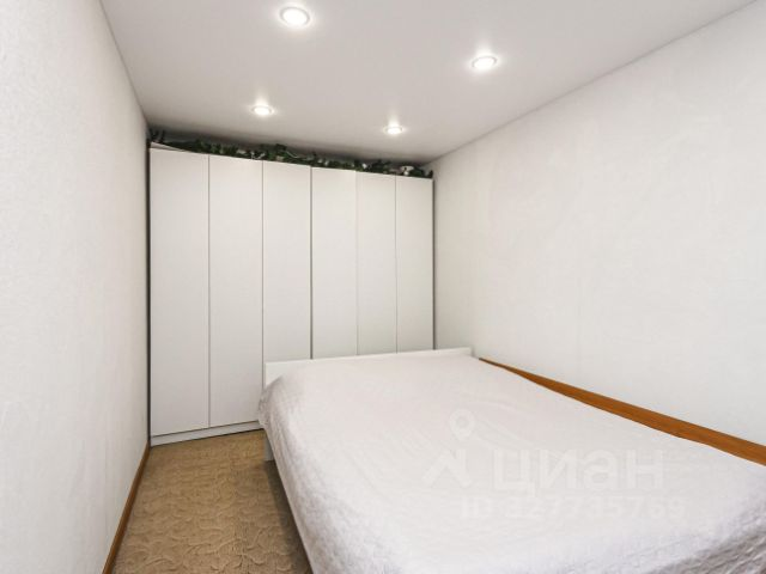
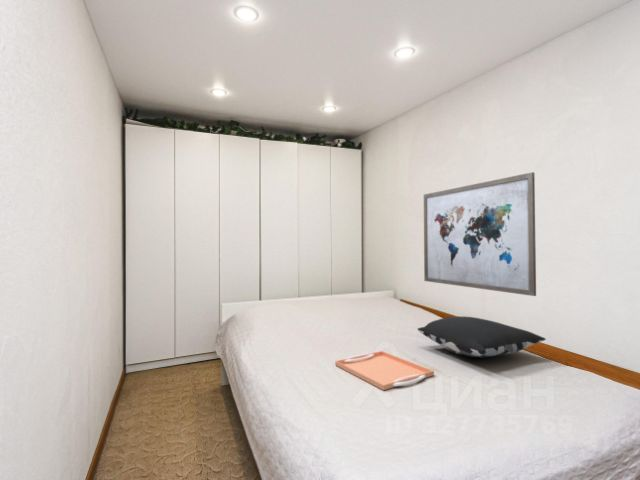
+ wall art [423,171,537,297]
+ pillow [417,316,547,358]
+ serving tray [334,350,435,391]
